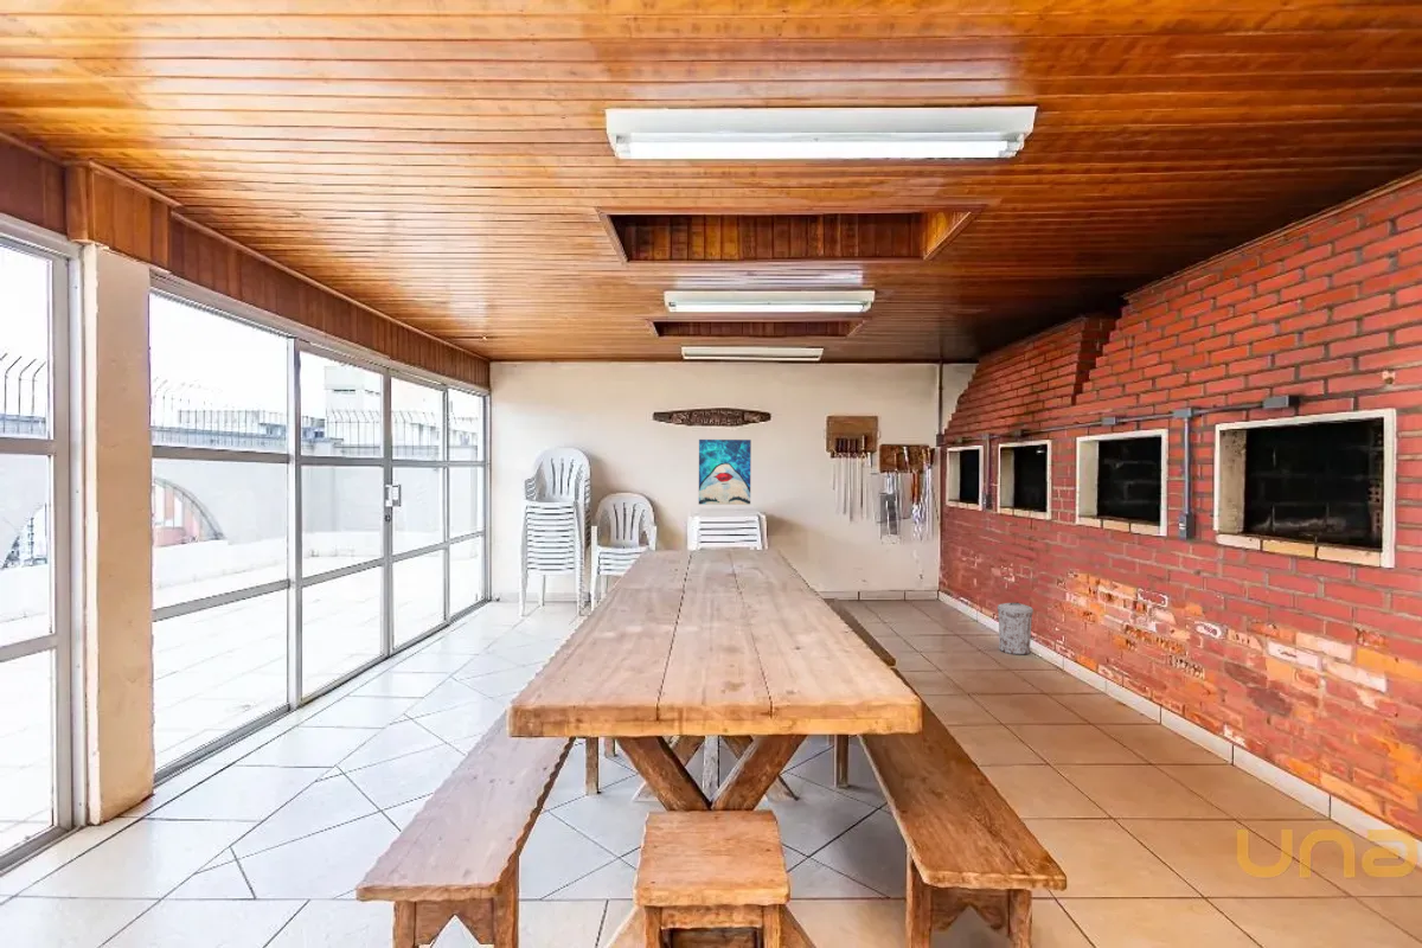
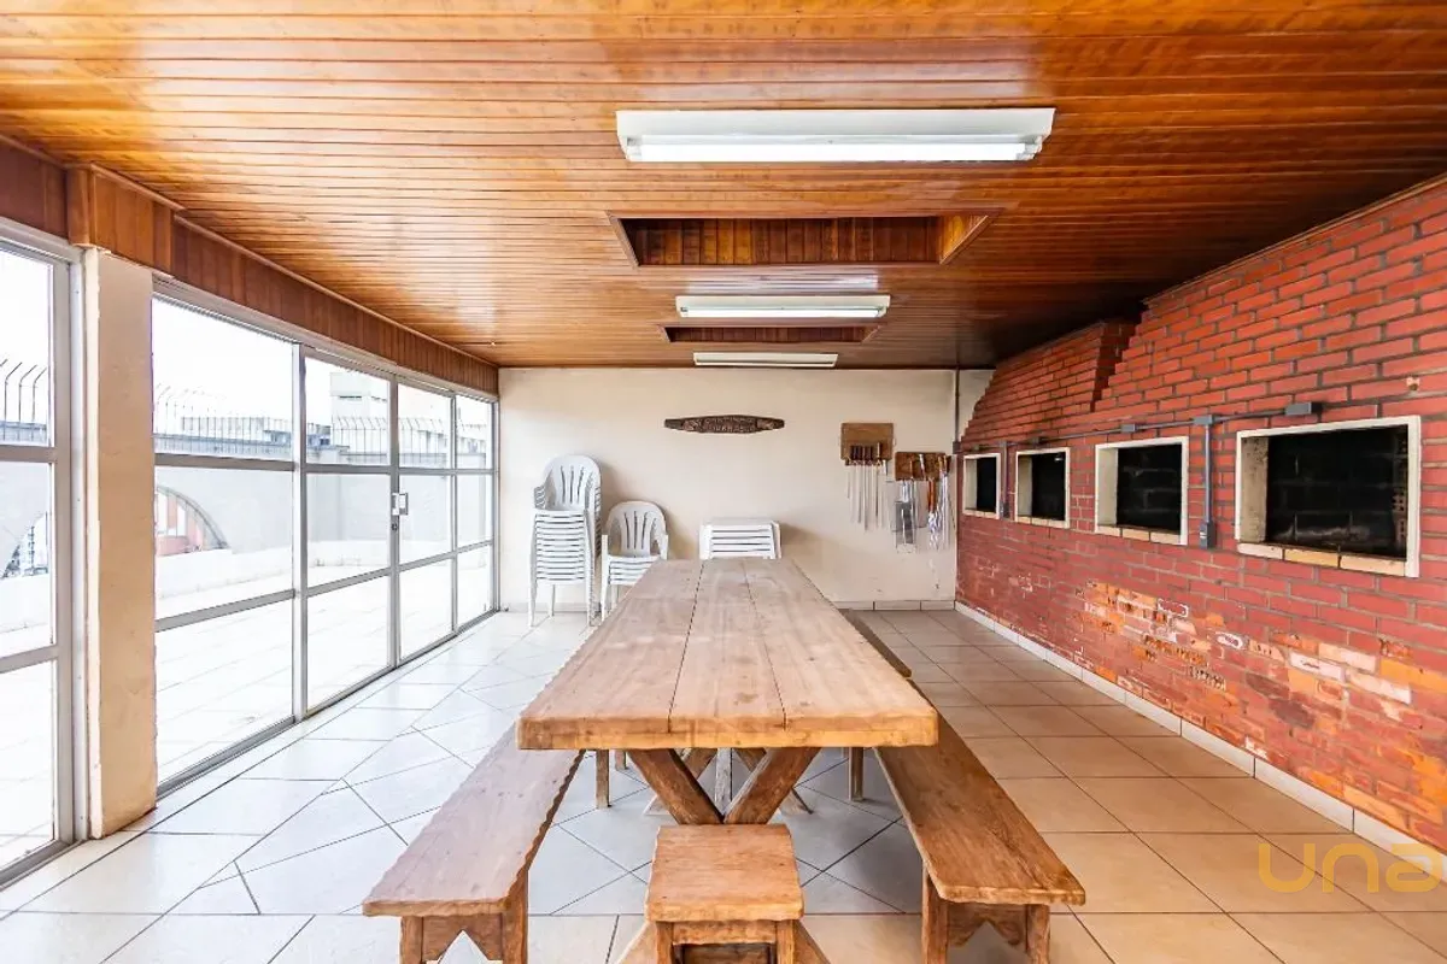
- wall art [698,438,752,506]
- trash can [997,602,1035,655]
